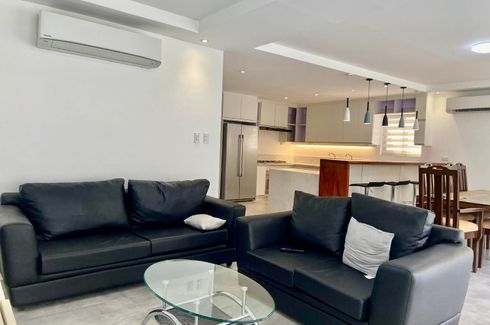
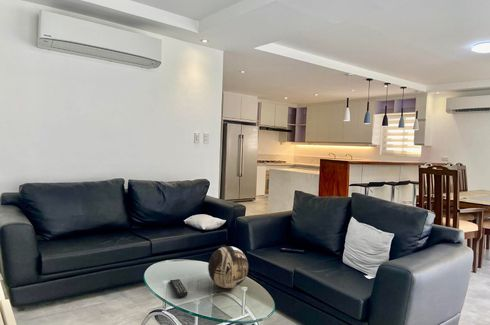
+ decorative bowl [207,245,249,289]
+ remote control [169,278,189,298]
